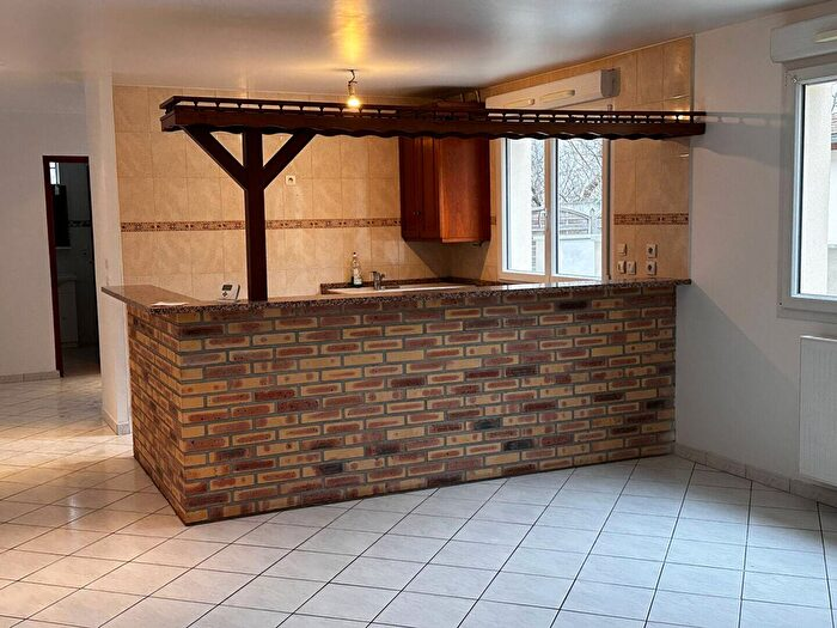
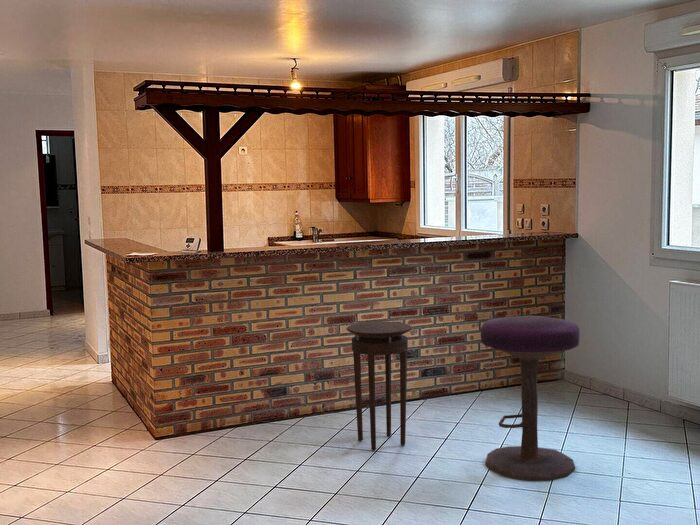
+ stool [346,321,413,451]
+ stool [480,315,581,481]
